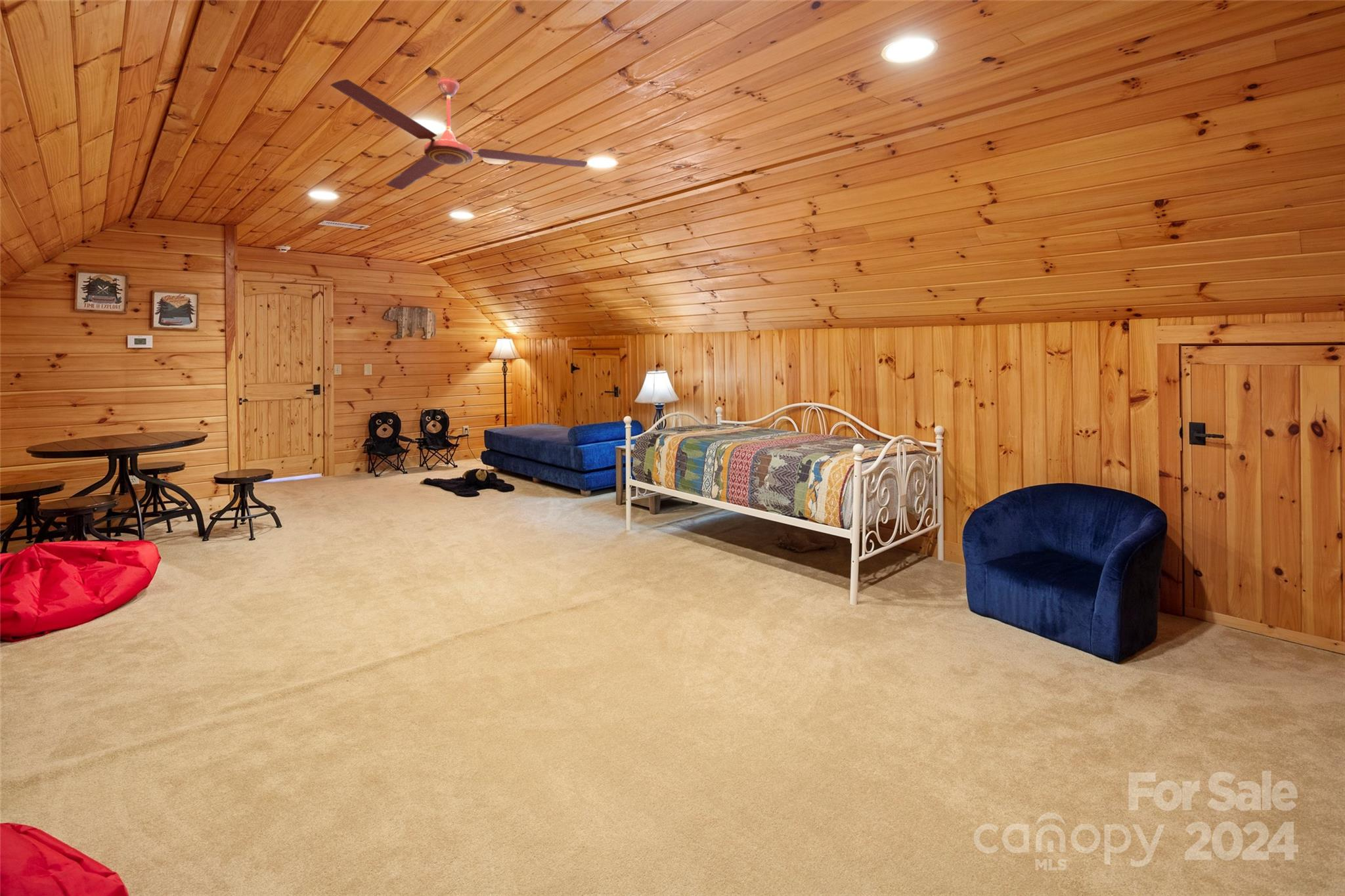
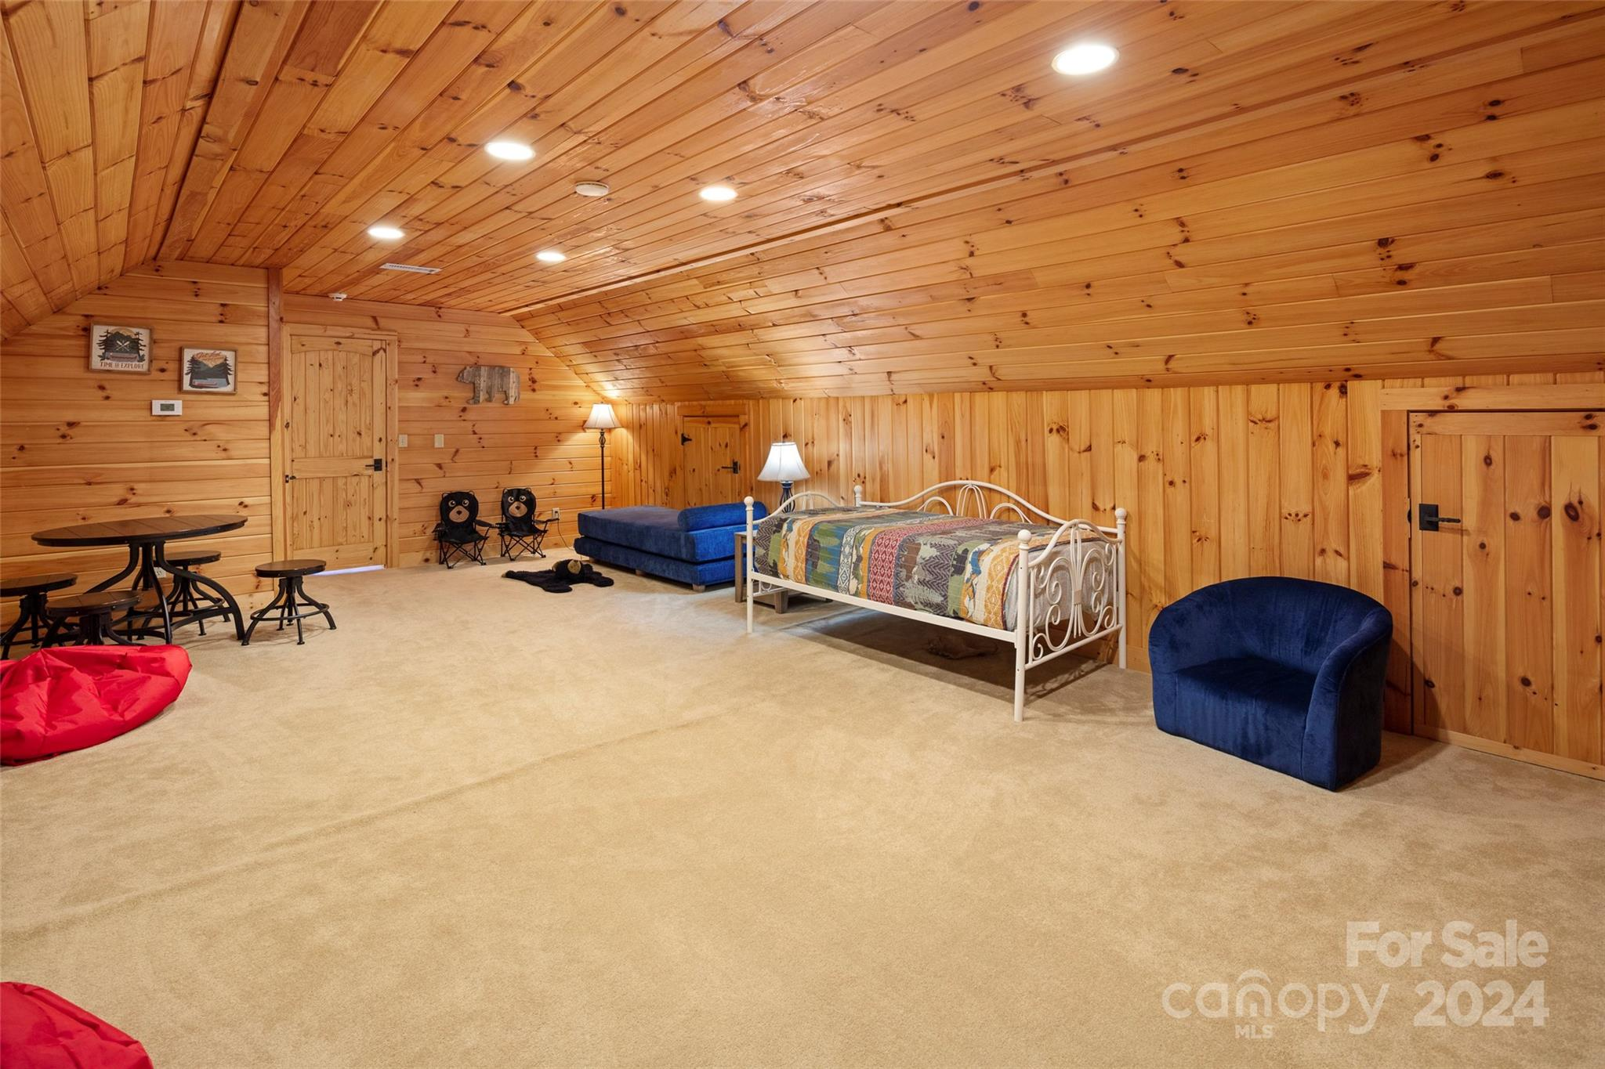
- ceiling fan [330,77,588,190]
